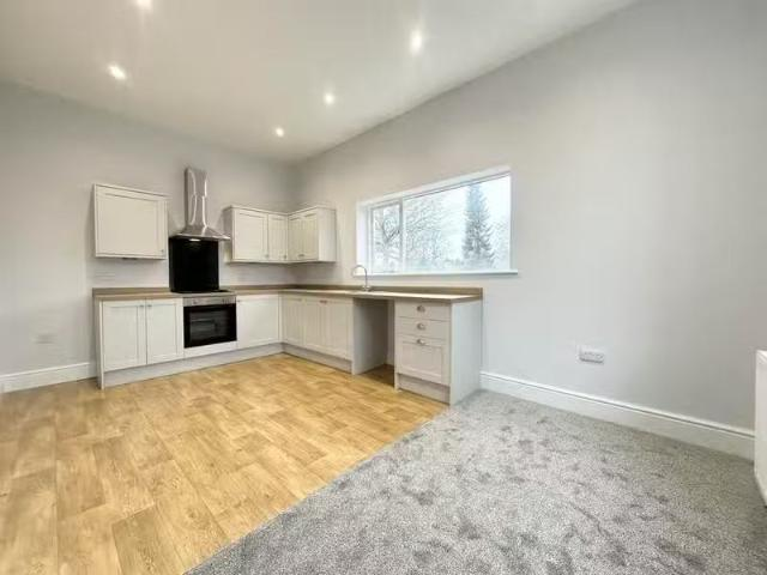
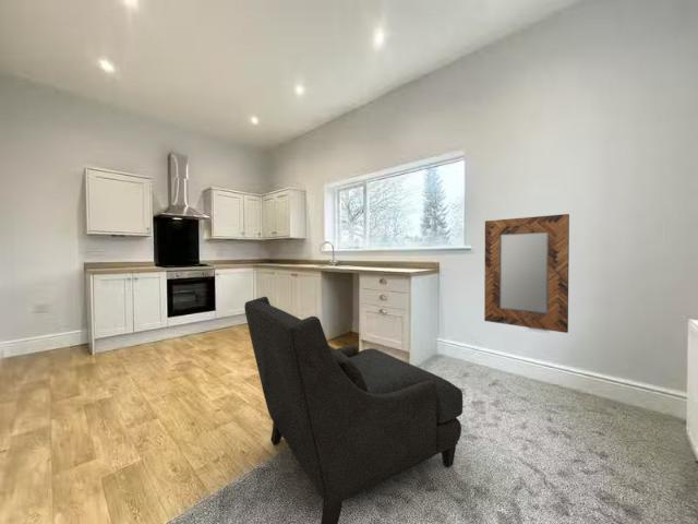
+ home mirror [483,213,570,334]
+ armchair [243,296,464,524]
